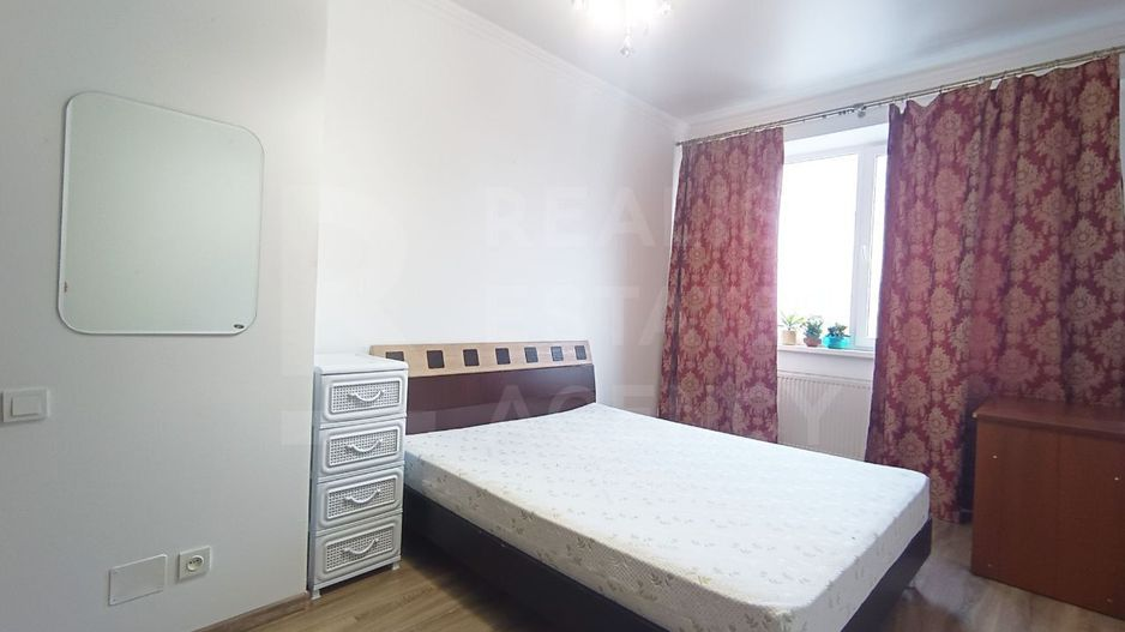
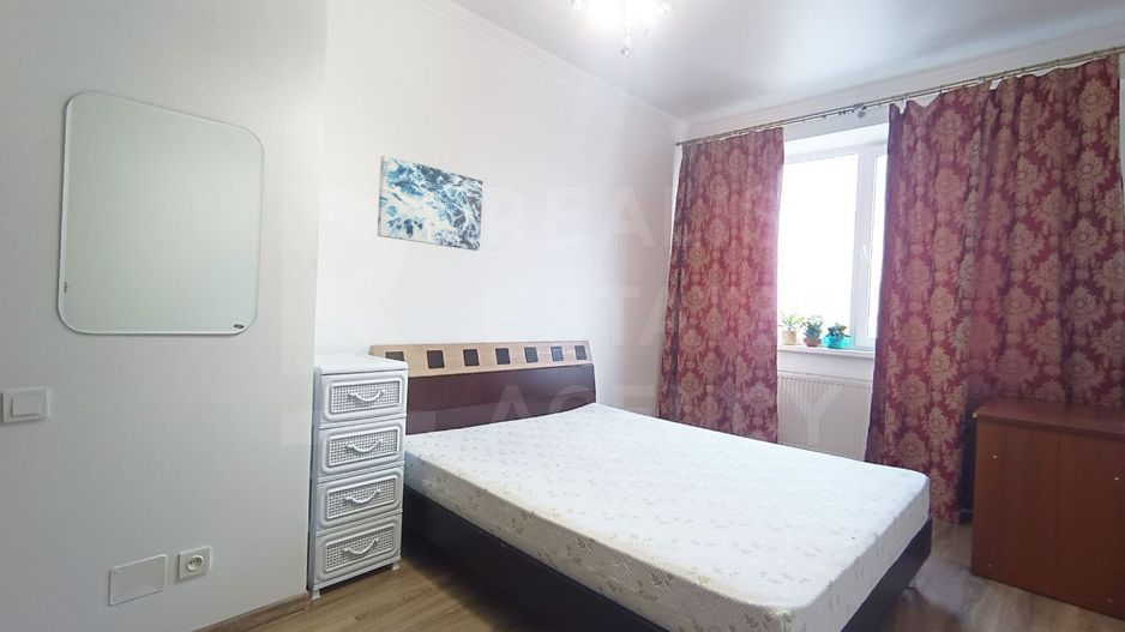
+ wall art [377,154,483,252]
